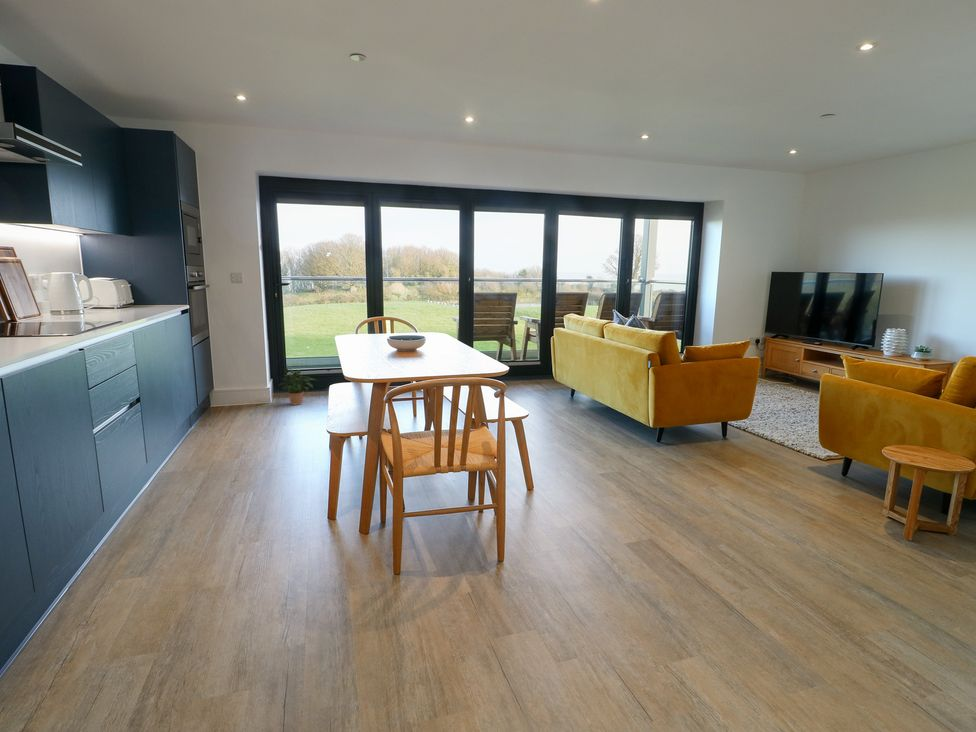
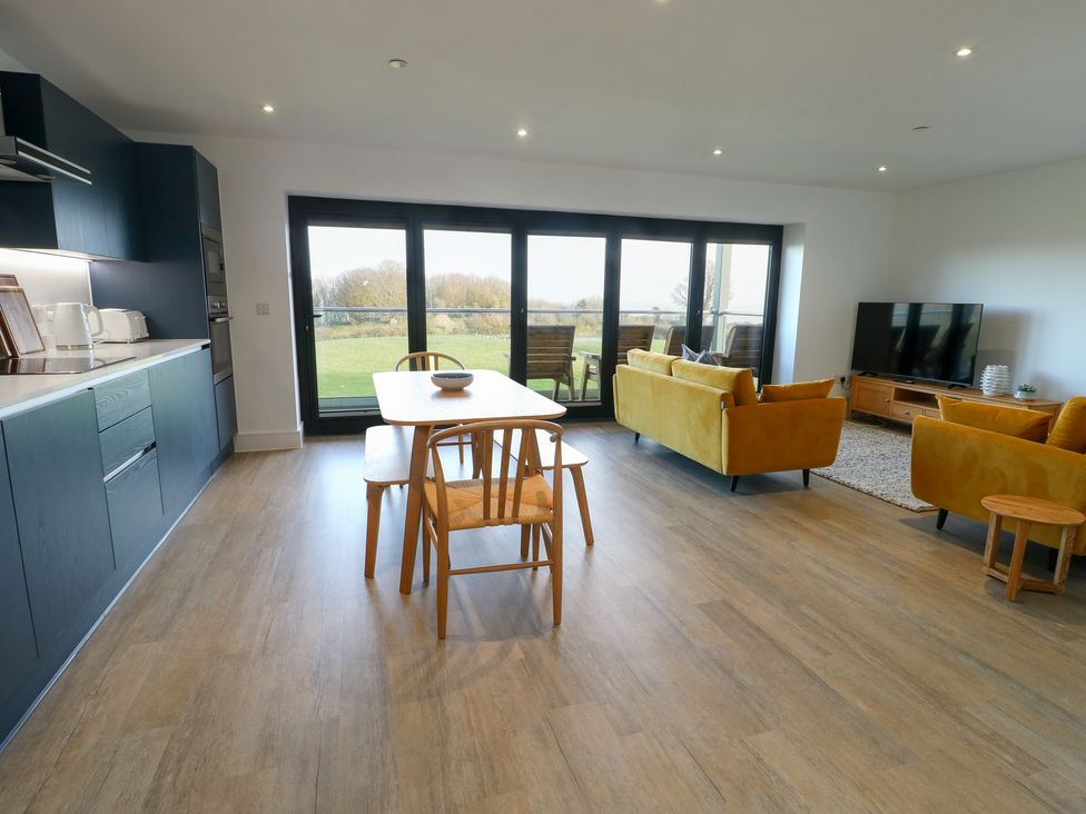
- potted plant [277,367,317,406]
